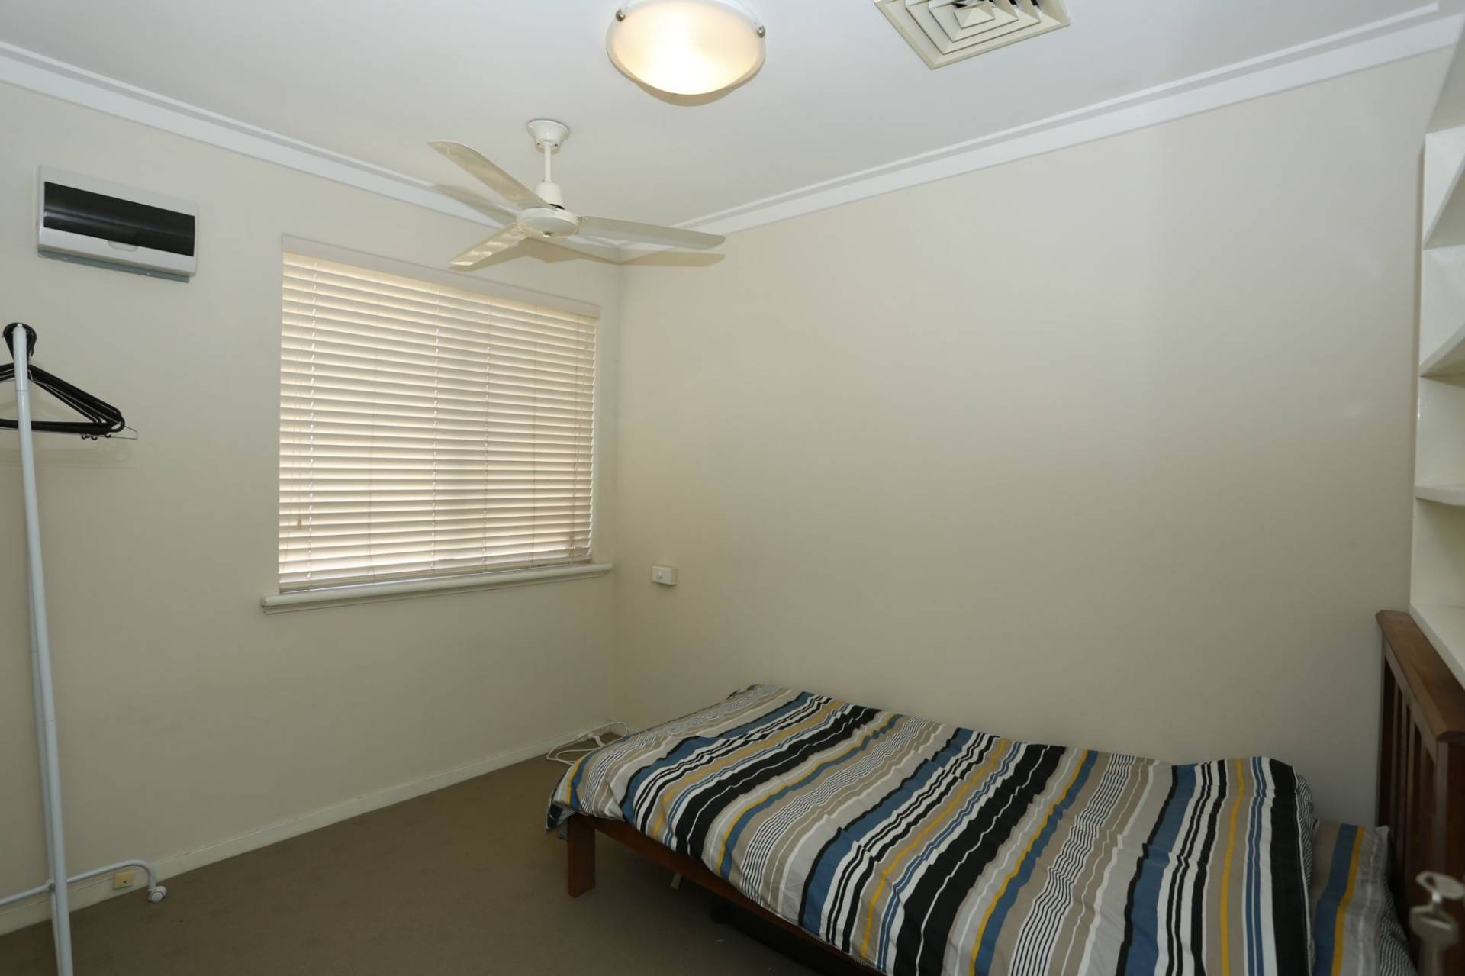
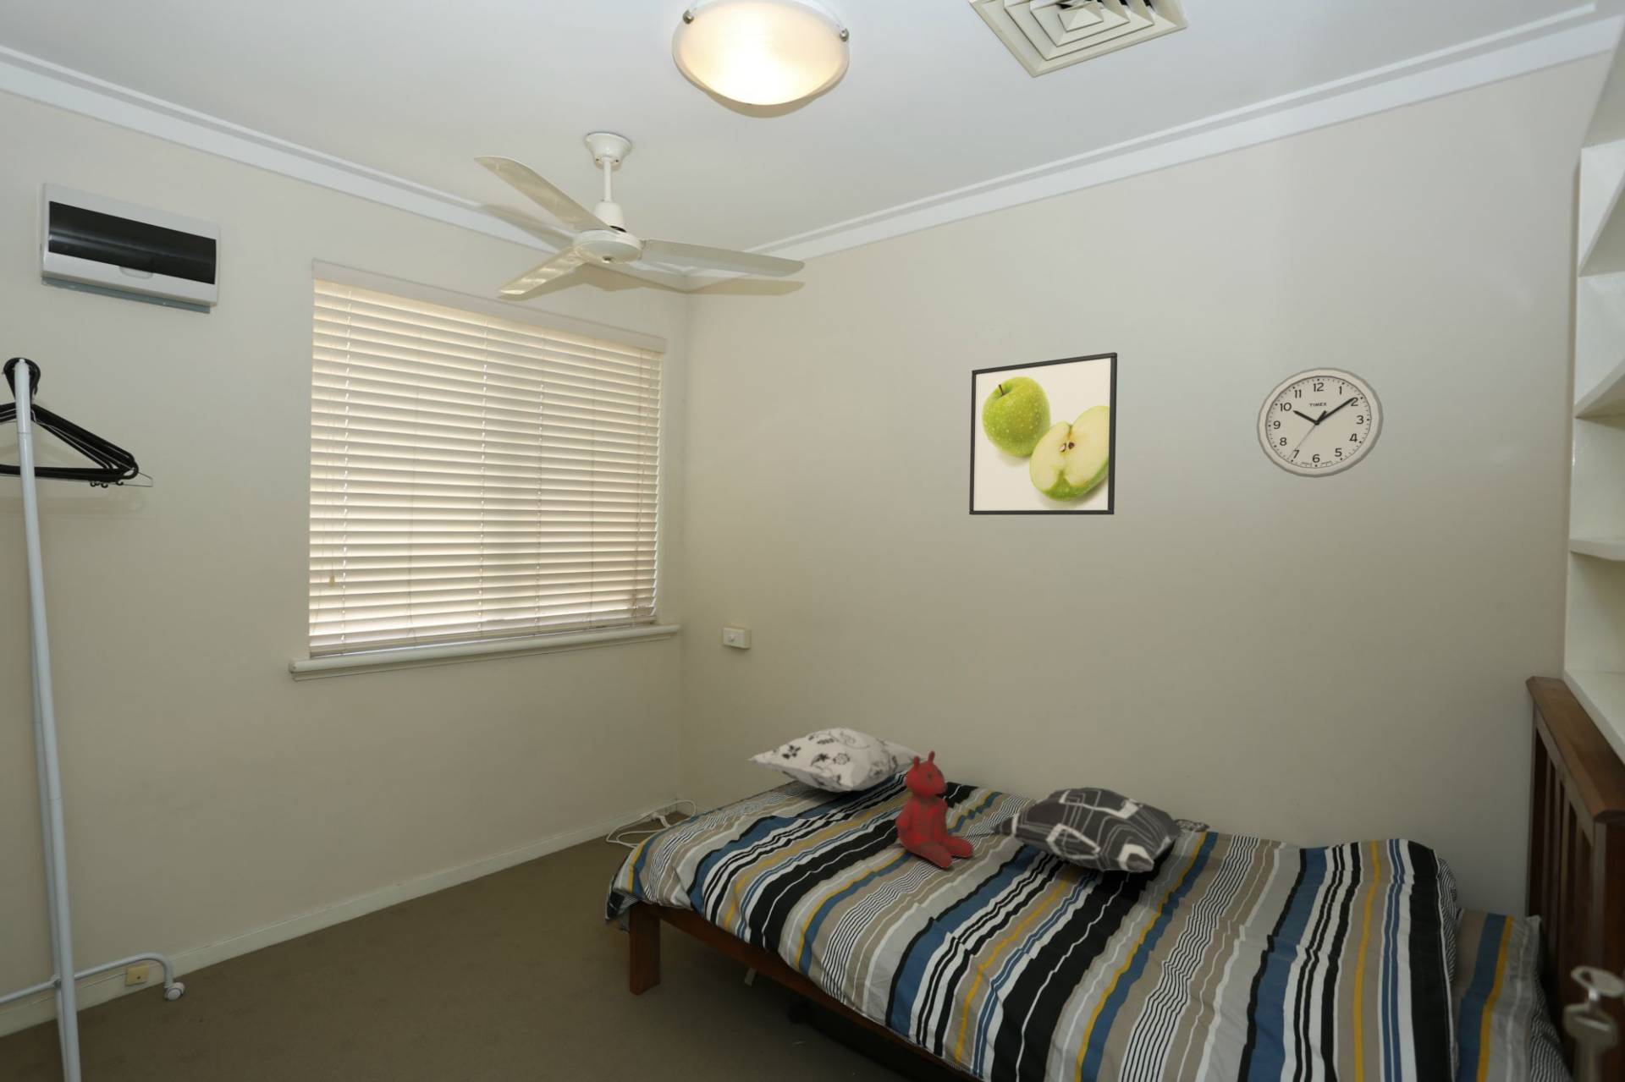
+ decorative pillow [748,726,928,793]
+ wall clock [1257,366,1385,479]
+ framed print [968,351,1118,516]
+ decorative pillow [988,786,1211,873]
+ teddy bear [894,750,974,868]
